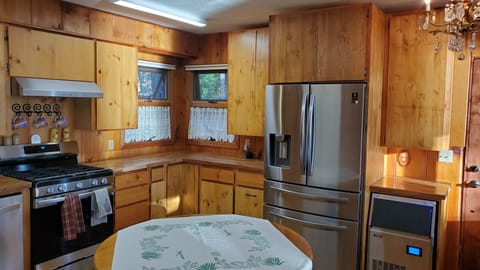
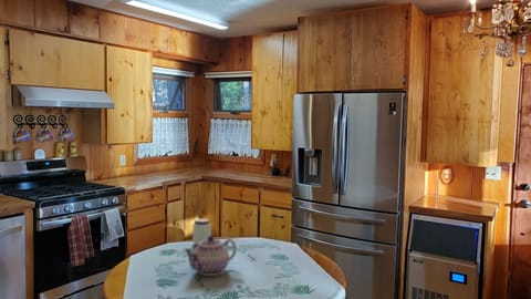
+ teapot [183,235,237,277]
+ peanut butter [191,217,212,246]
